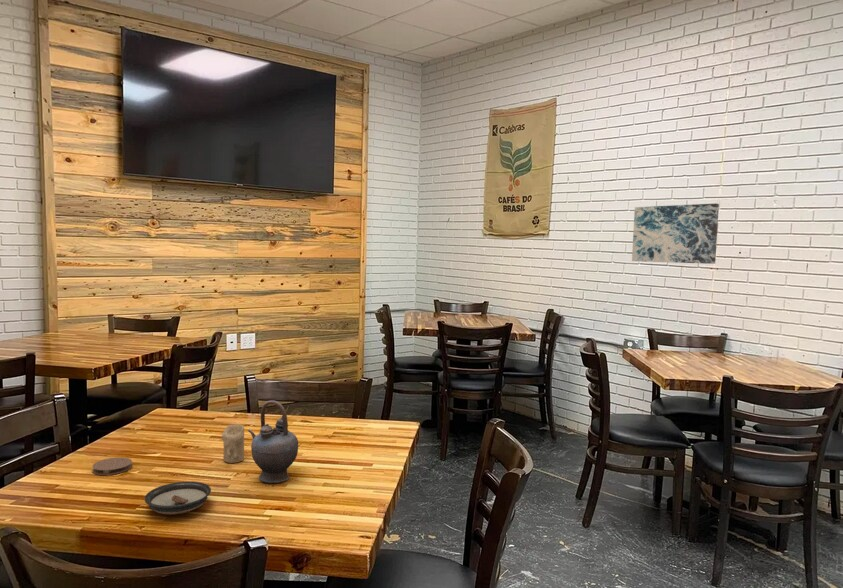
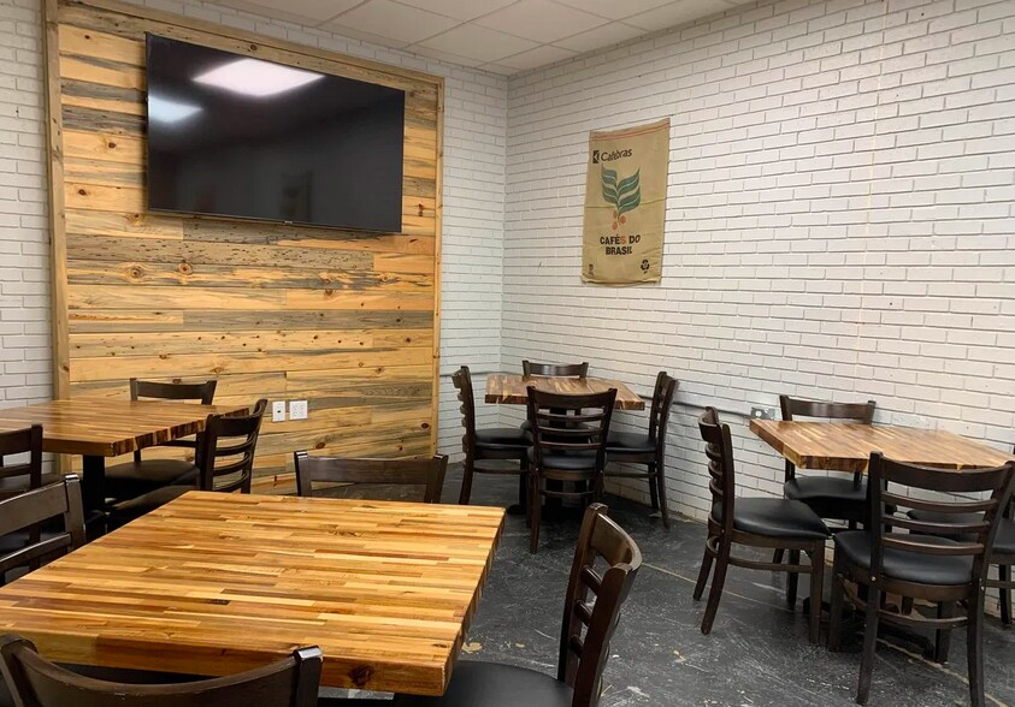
- coaster [91,456,133,476]
- candle [221,423,245,464]
- wall art [631,202,720,265]
- saucer [144,481,212,516]
- teapot [247,399,299,484]
